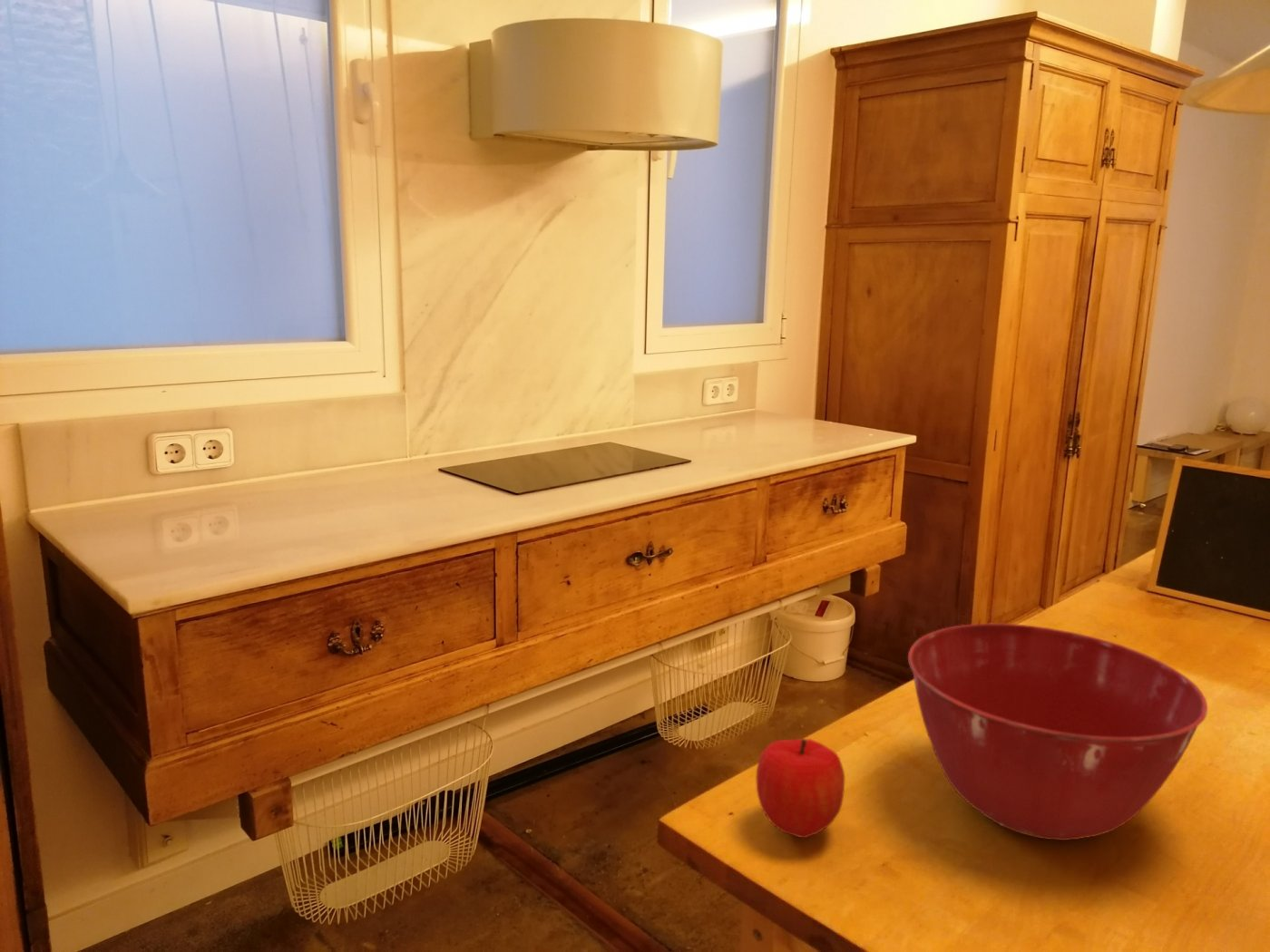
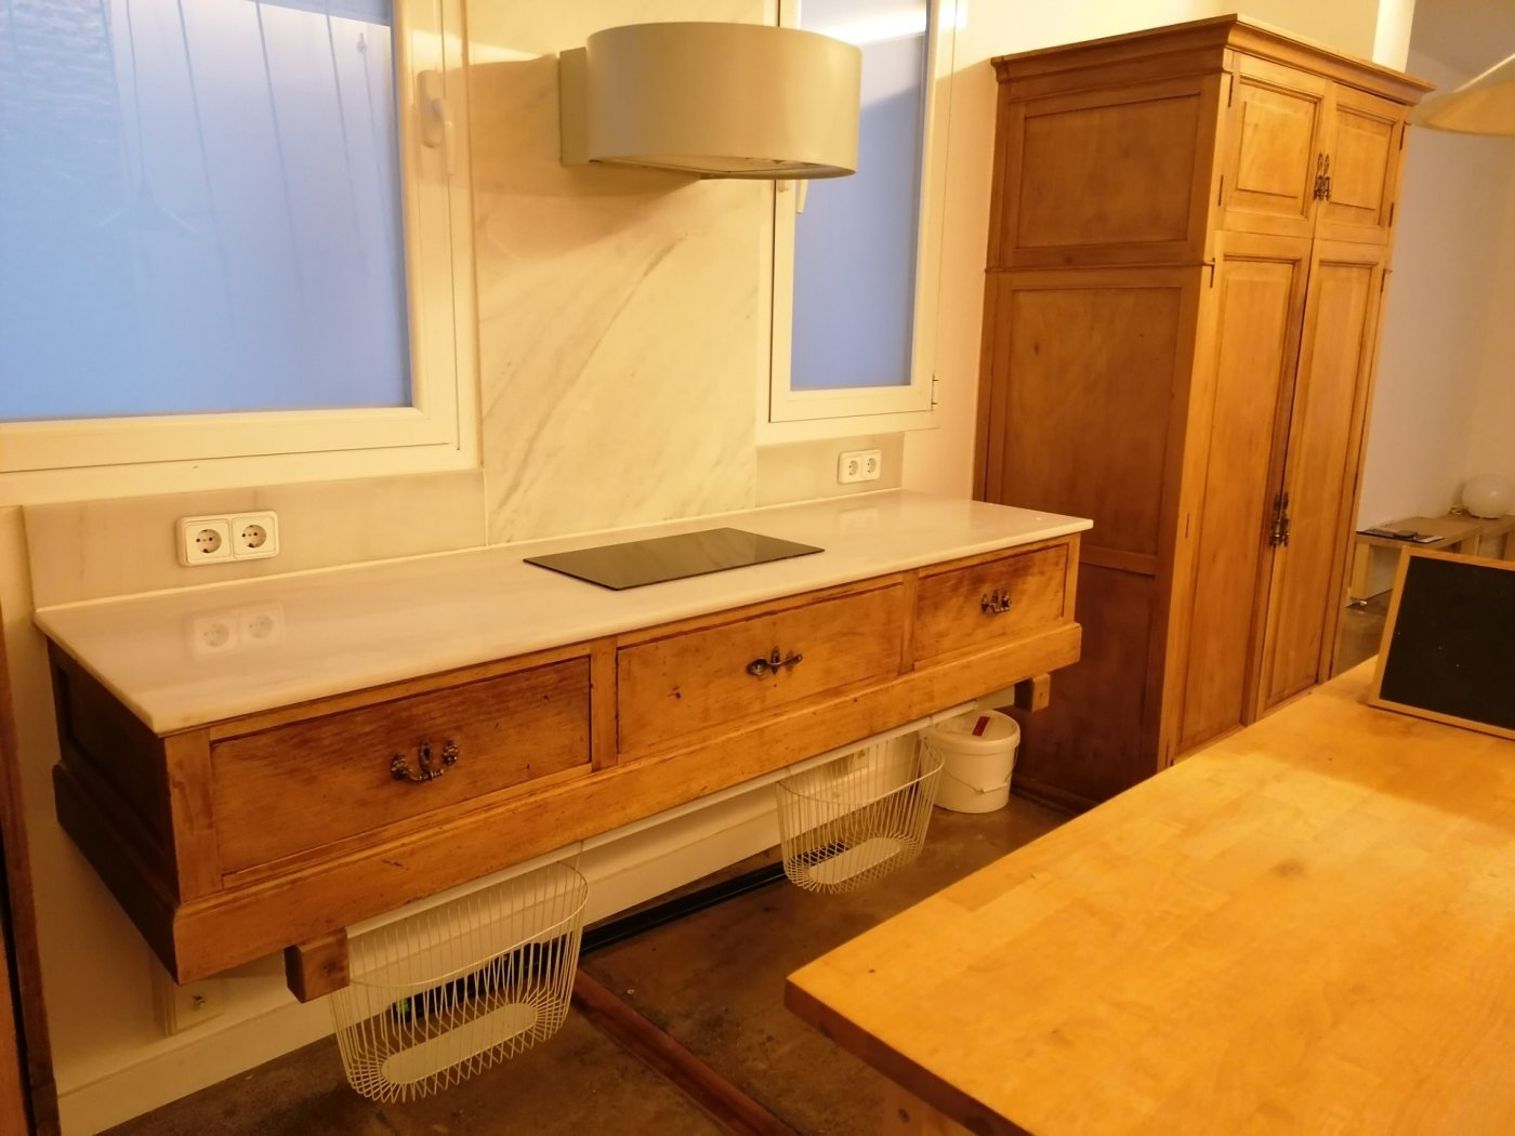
- fruit [755,737,845,839]
- mixing bowl [907,623,1208,841]
